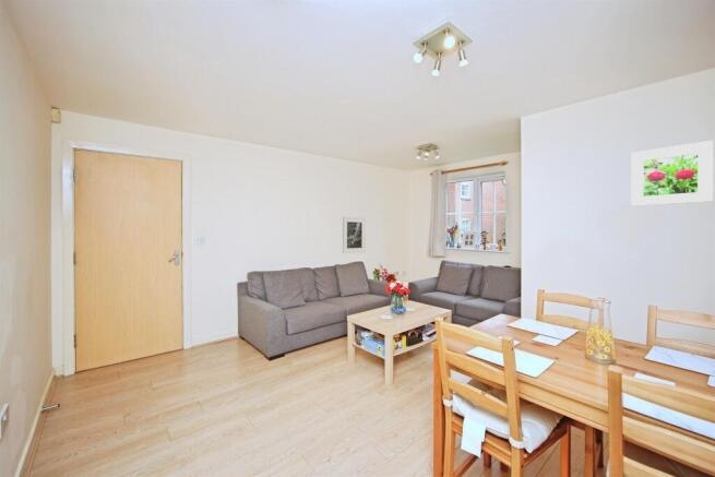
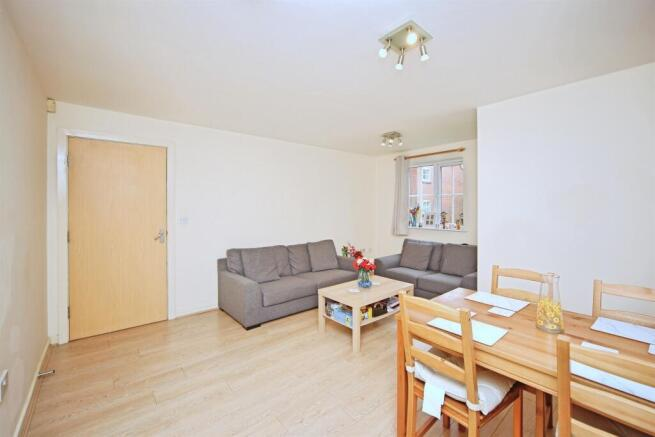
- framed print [630,140,715,207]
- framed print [342,216,367,254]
